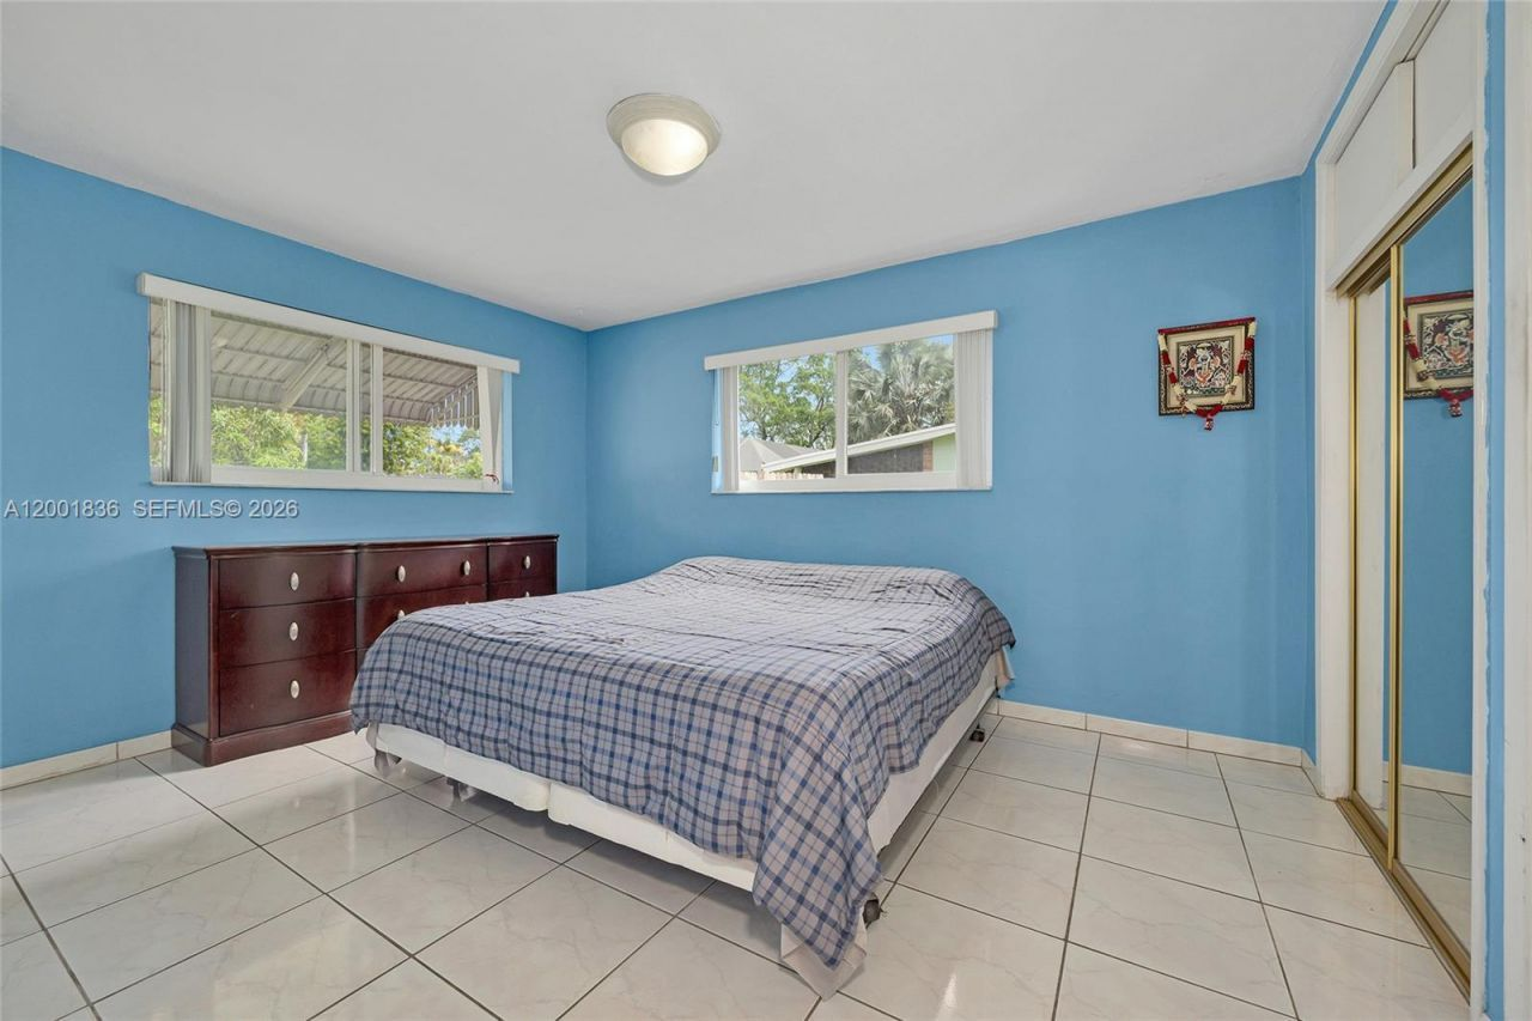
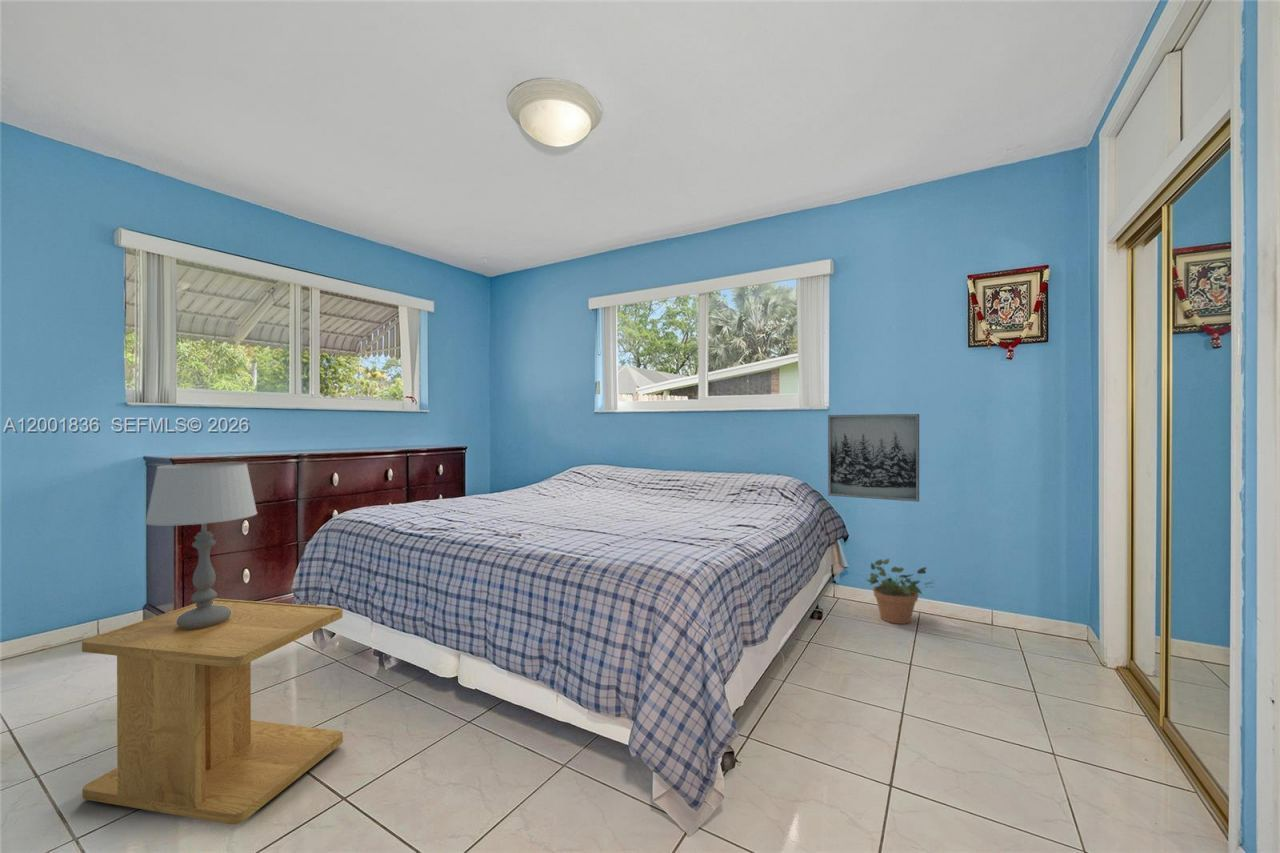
+ potted plant [864,558,936,625]
+ table lamp [144,462,258,629]
+ side table [81,597,344,826]
+ wall art [827,413,920,502]
